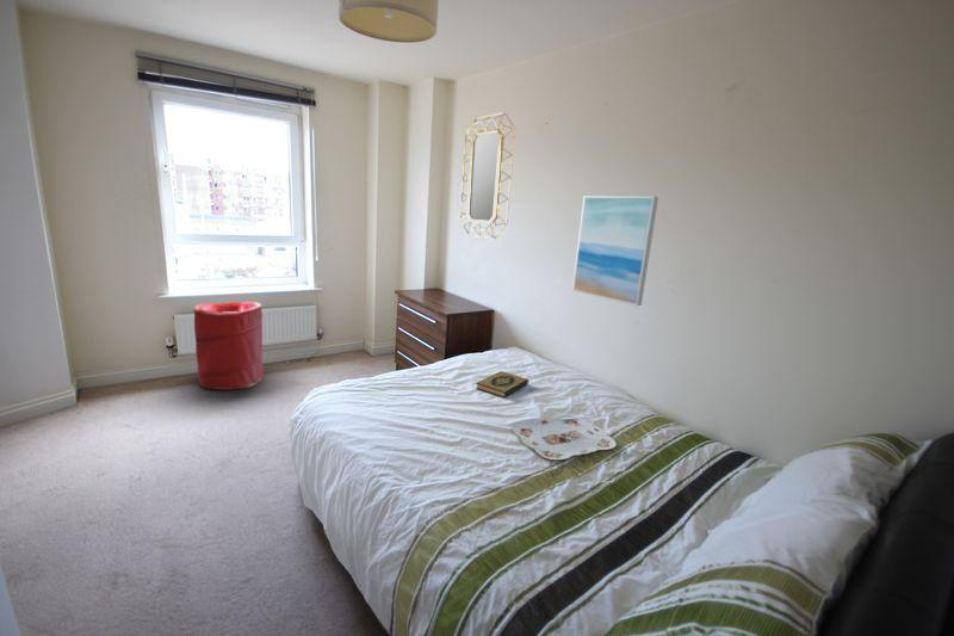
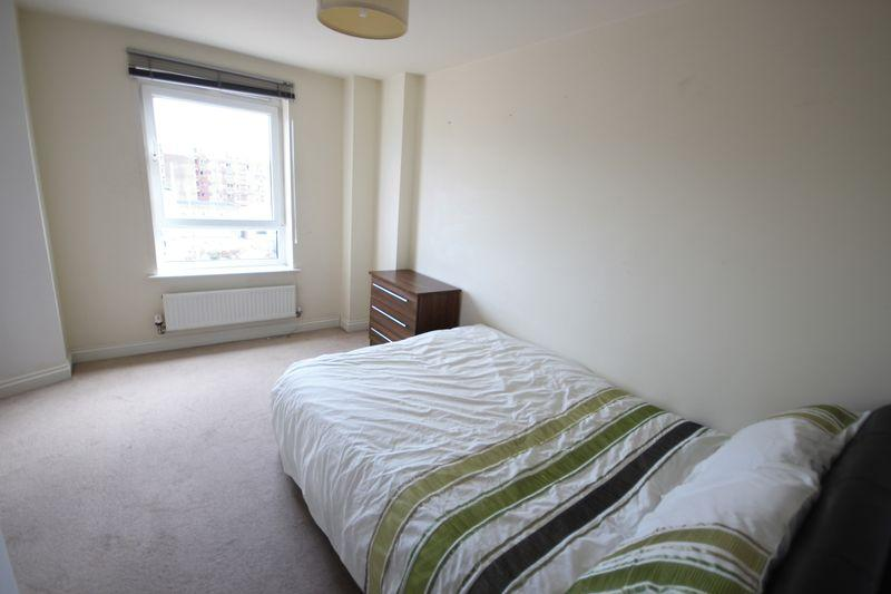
- hardback book [475,370,529,399]
- wall art [571,194,659,307]
- serving tray [512,414,618,461]
- laundry hamper [192,301,265,391]
- home mirror [459,111,516,240]
